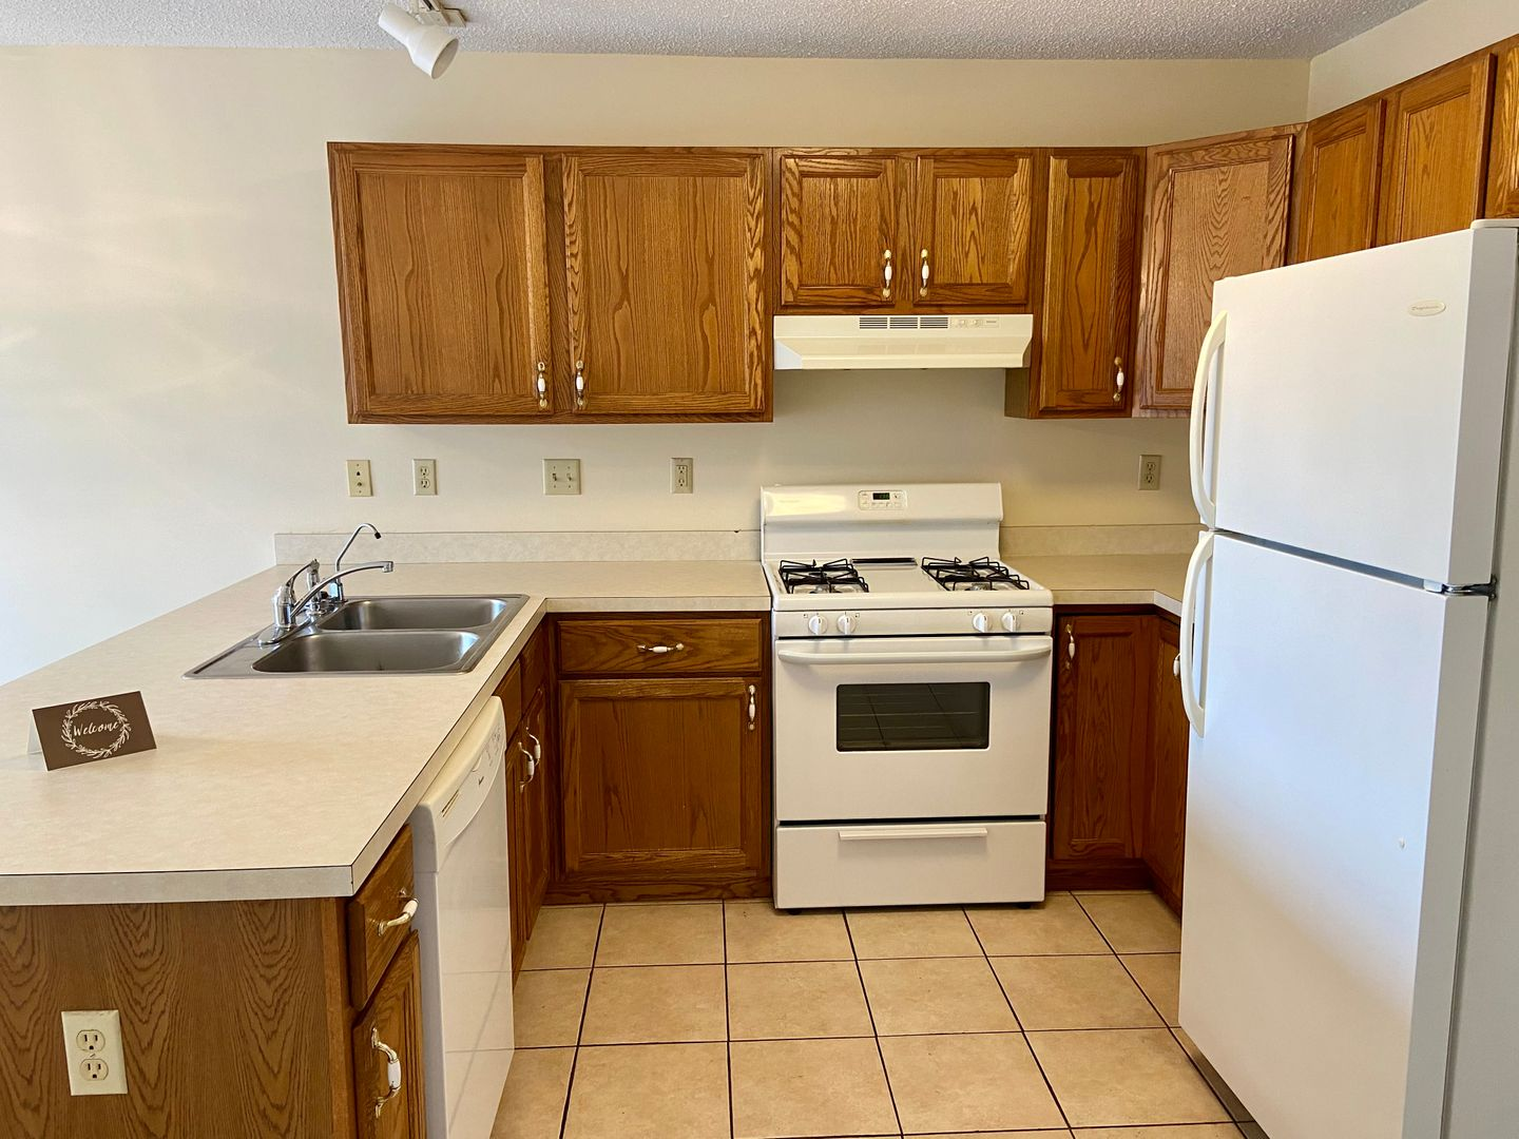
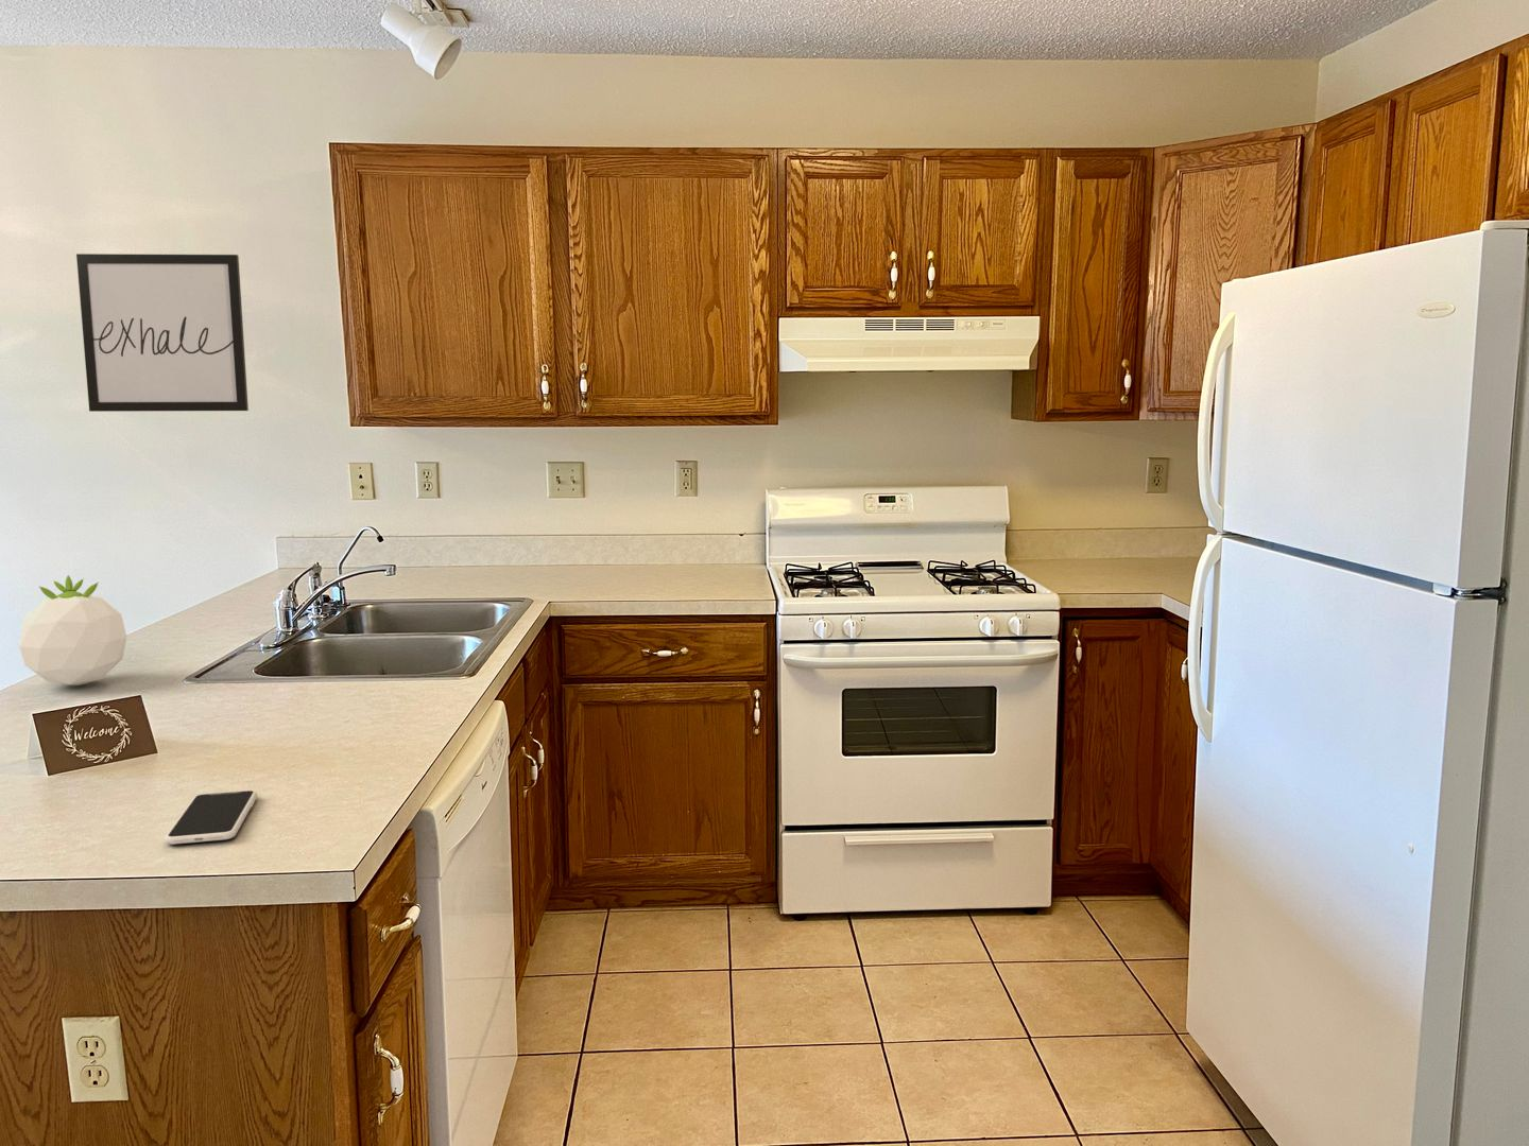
+ smartphone [164,790,258,846]
+ succulent plant [18,574,128,686]
+ wall art [76,253,249,413]
